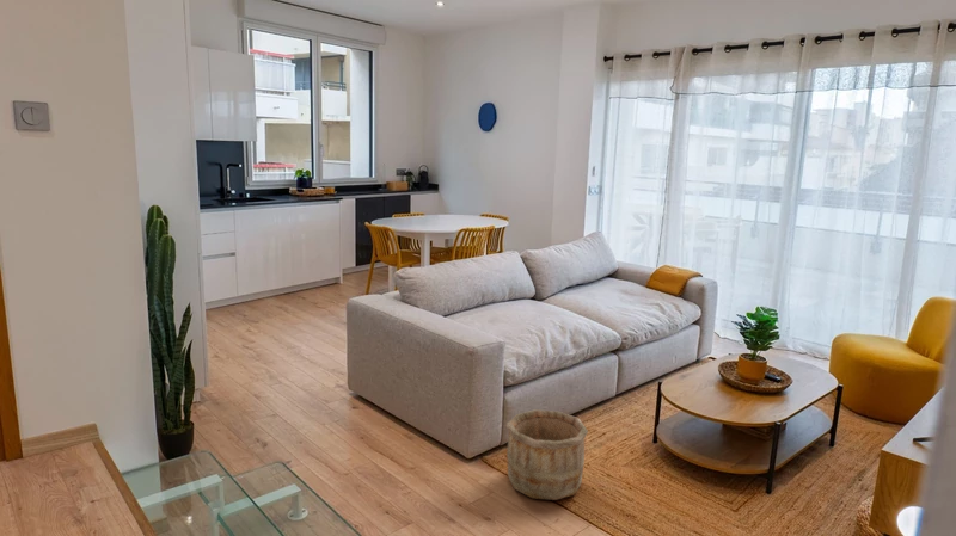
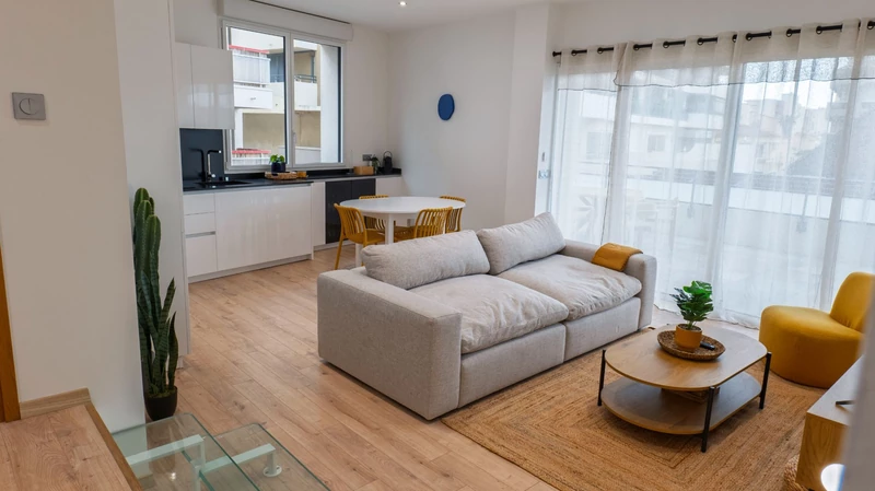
- wooden bucket [504,408,589,501]
